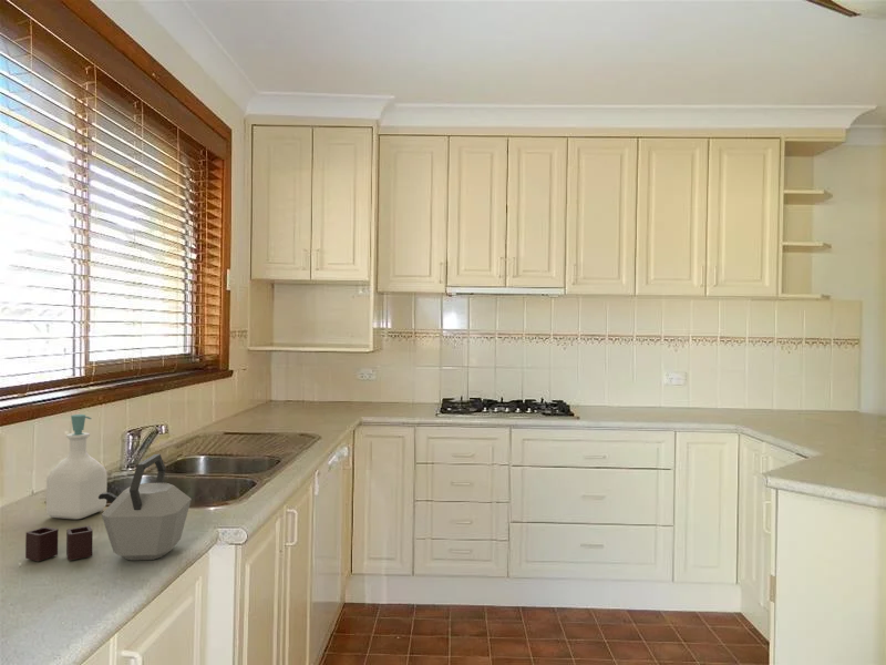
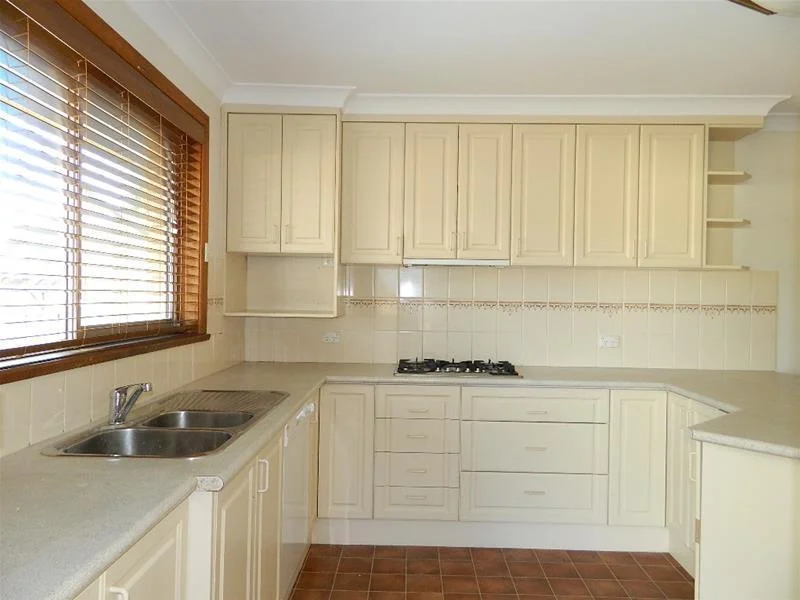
- kettle [24,453,193,562]
- soap bottle [45,413,109,520]
